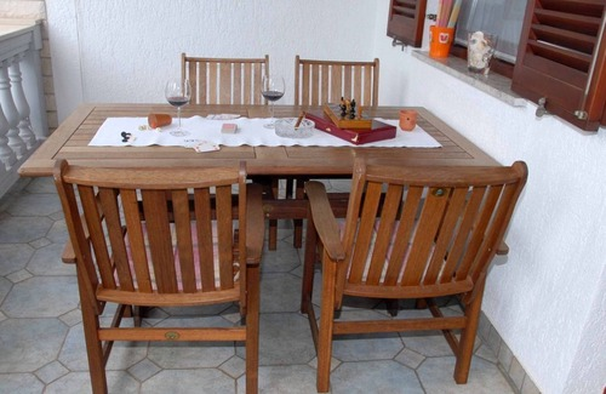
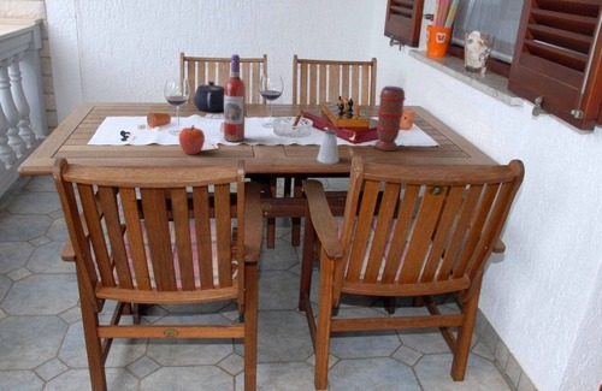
+ spice grinder [373,85,407,152]
+ saltshaker [317,129,341,165]
+ teapot [191,81,224,113]
+ wine bottle [223,53,247,143]
+ apple [178,124,206,155]
